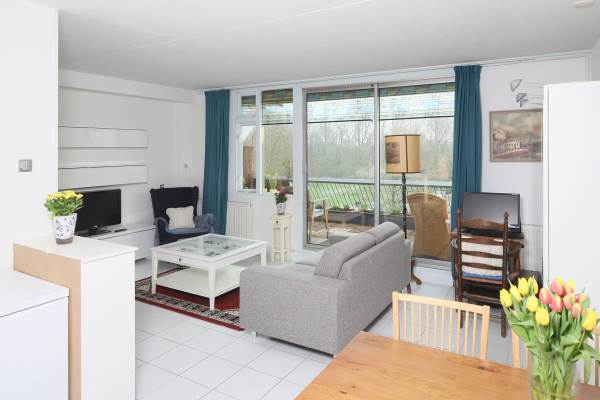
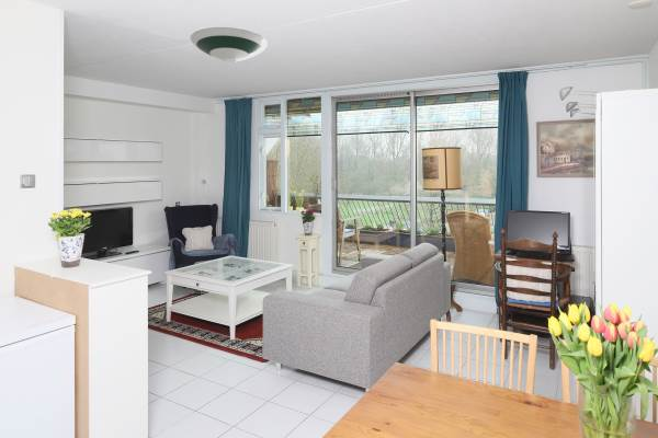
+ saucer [190,26,269,64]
